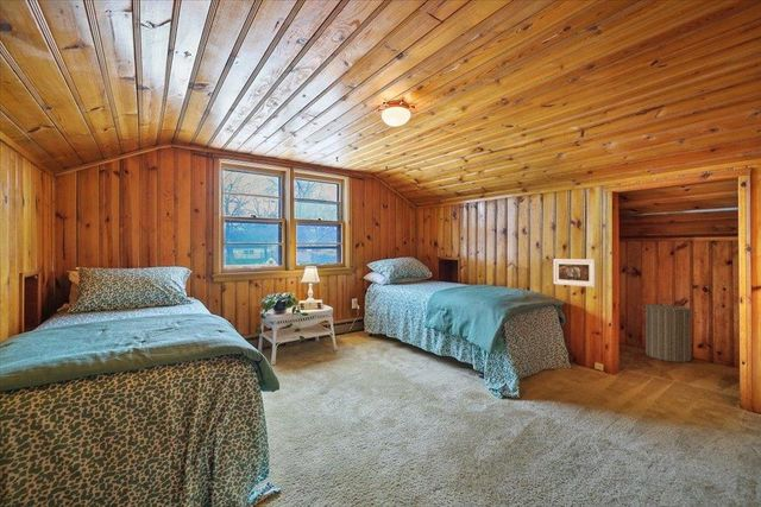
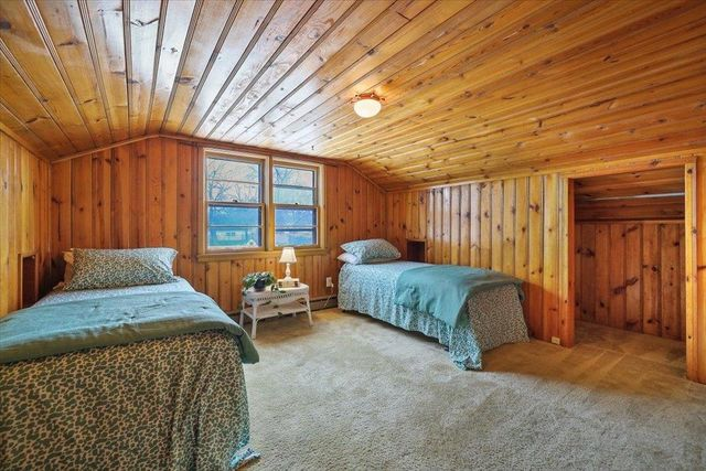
- laundry hamper [641,298,698,363]
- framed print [552,258,597,289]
